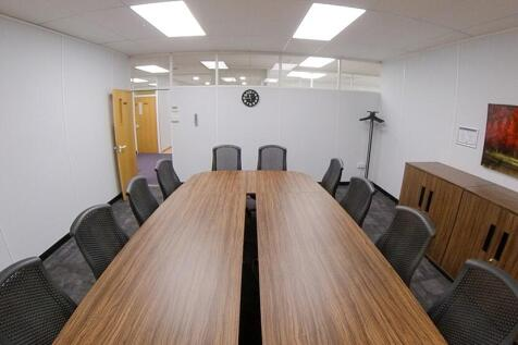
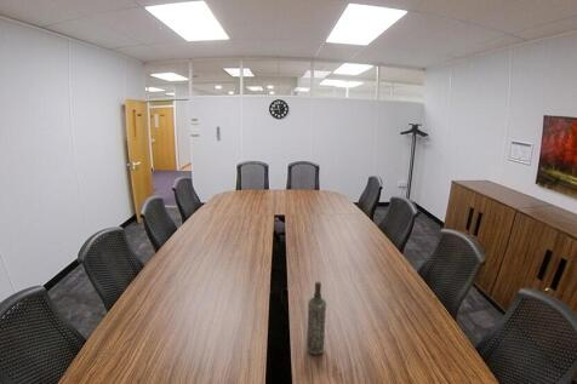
+ bottle [305,280,327,355]
